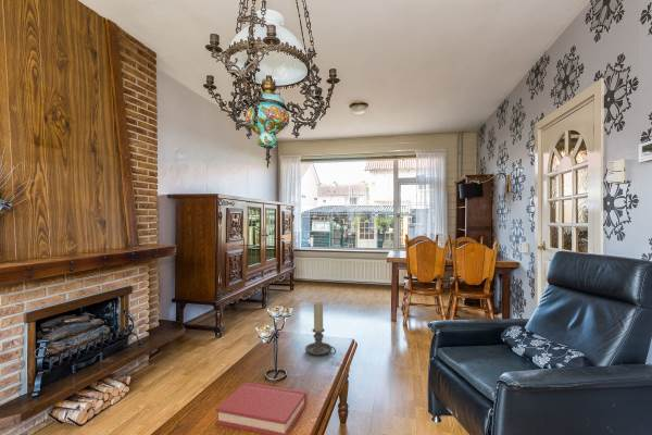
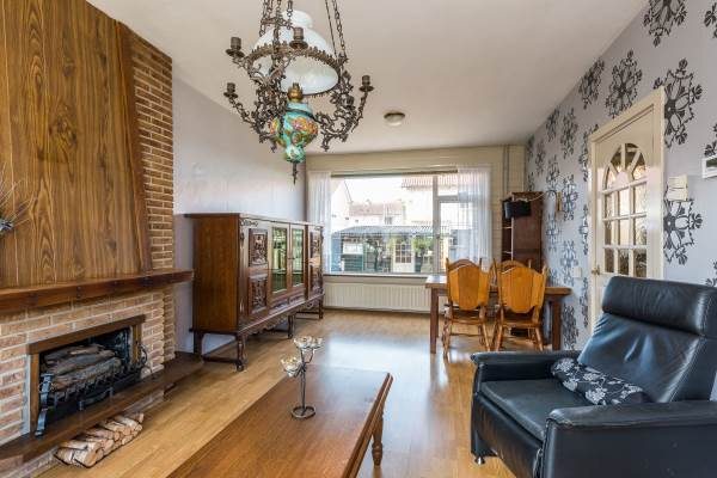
- candle holder [304,301,337,357]
- hardback book [215,382,308,435]
